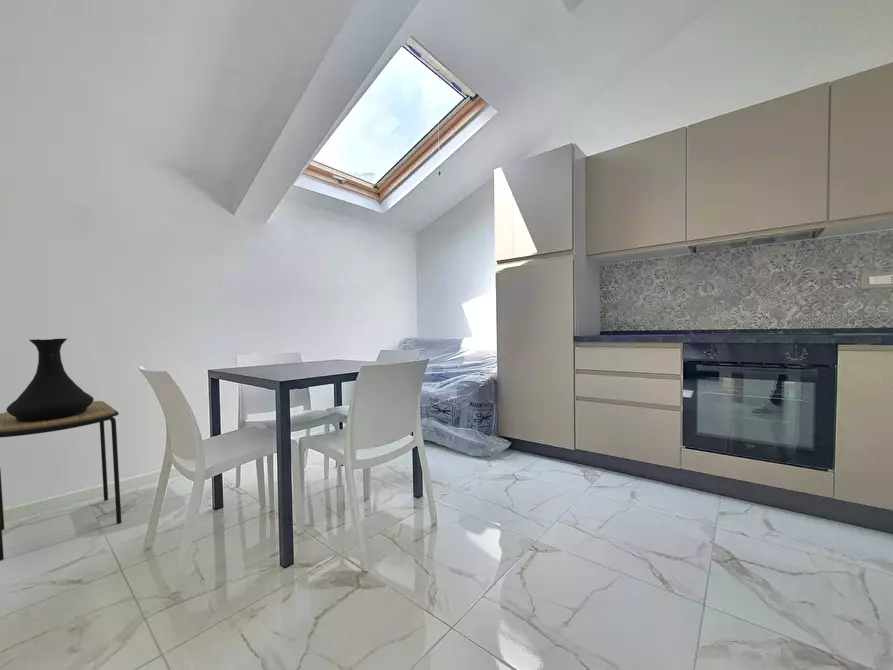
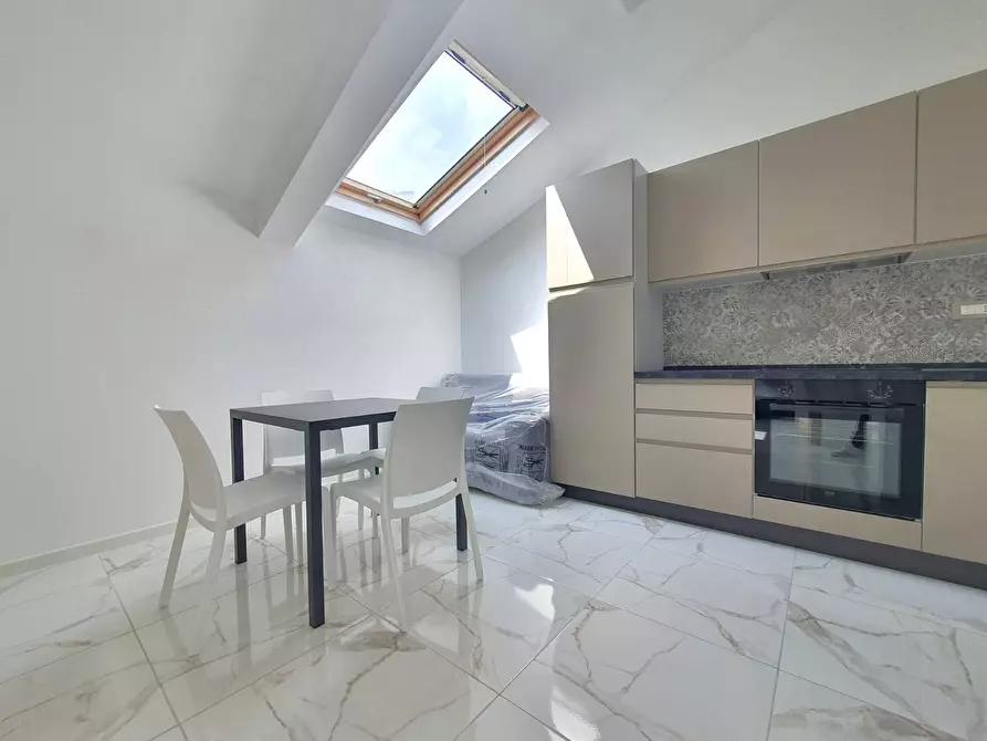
- side table [0,400,122,562]
- vase [5,338,95,422]
